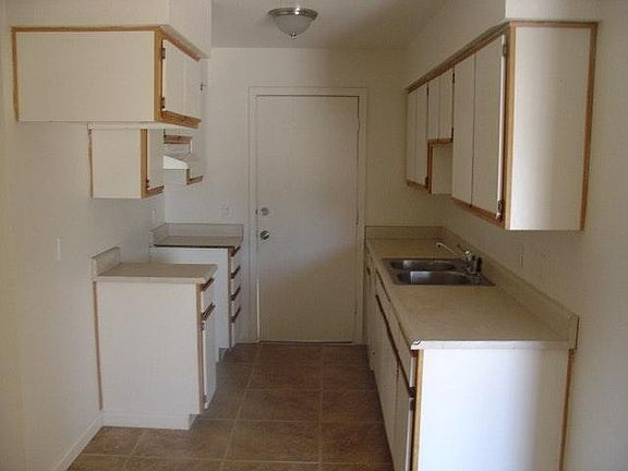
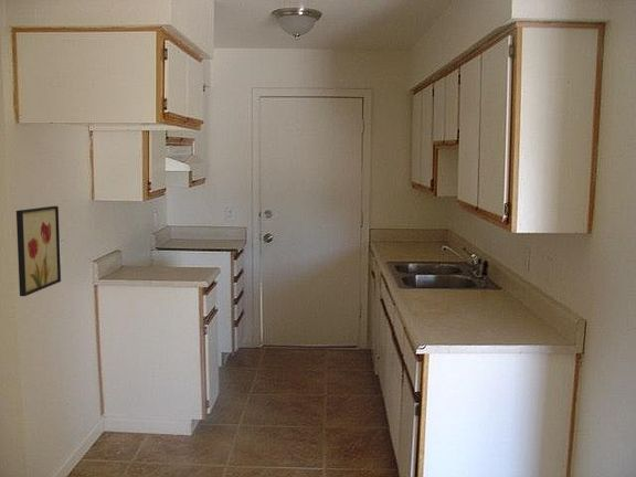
+ wall art [15,205,62,297]
